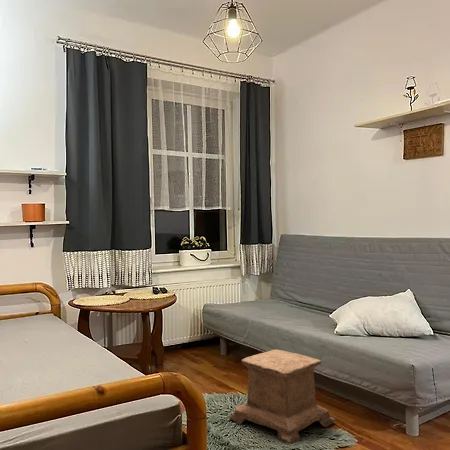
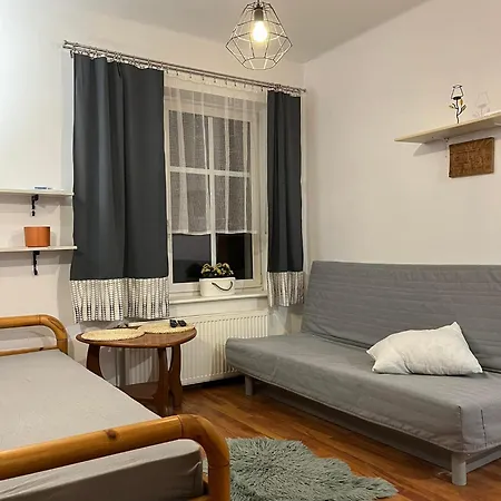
- stool [228,348,336,445]
